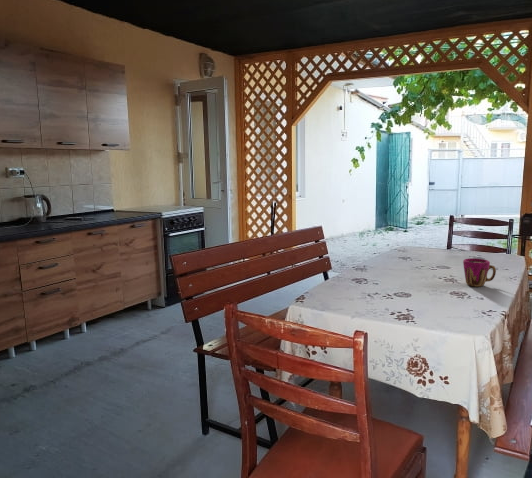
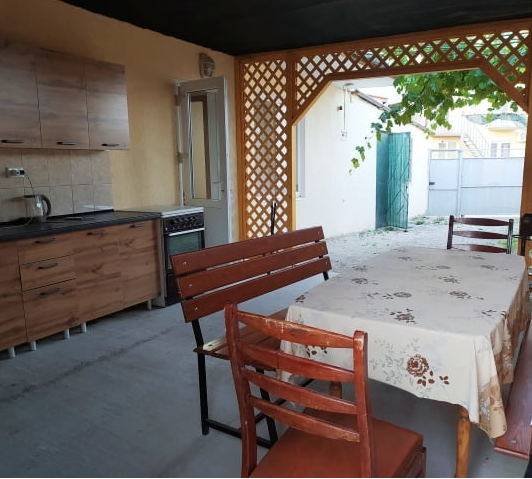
- cup [462,257,497,288]
